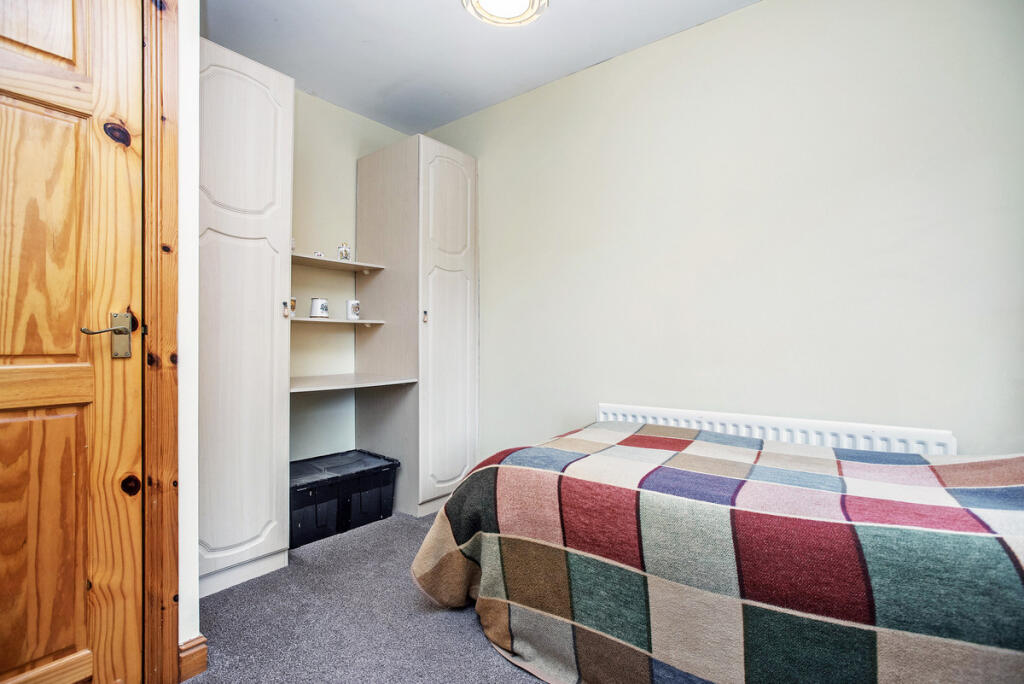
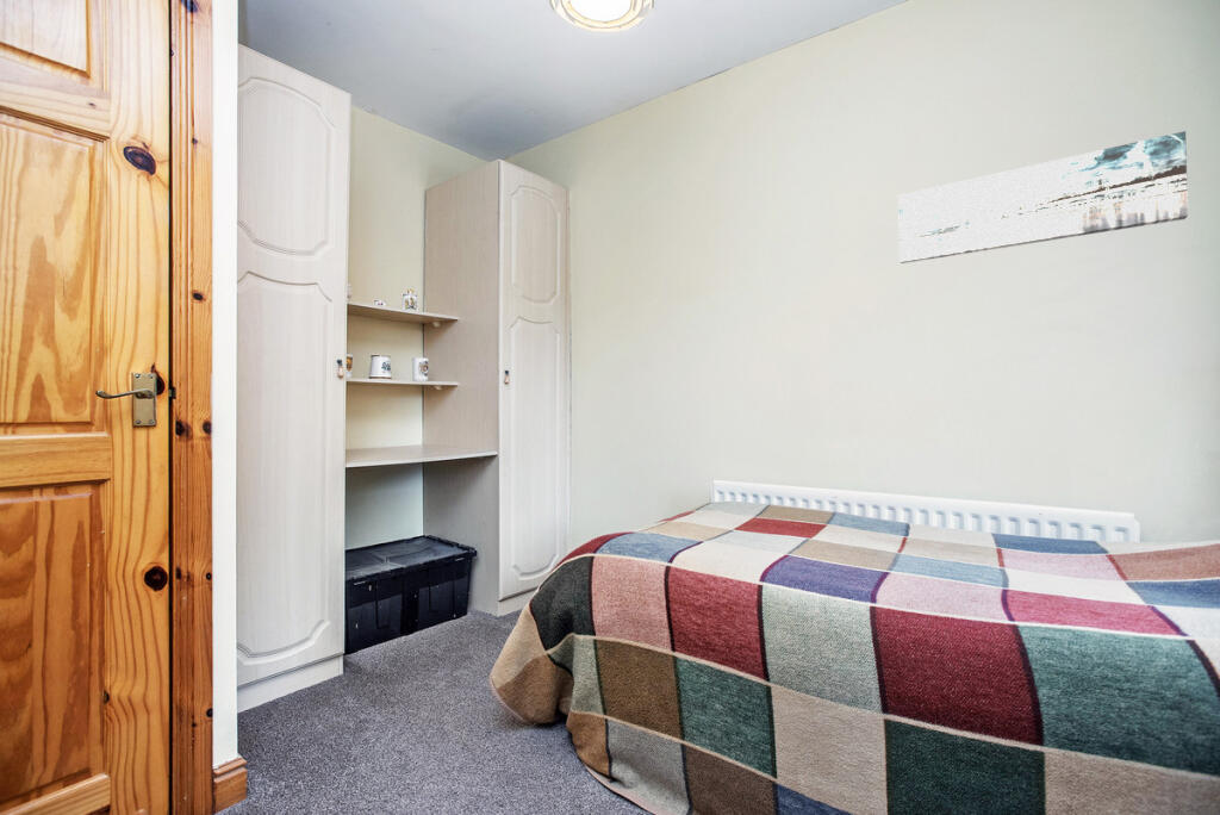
+ wall art [897,130,1189,265]
